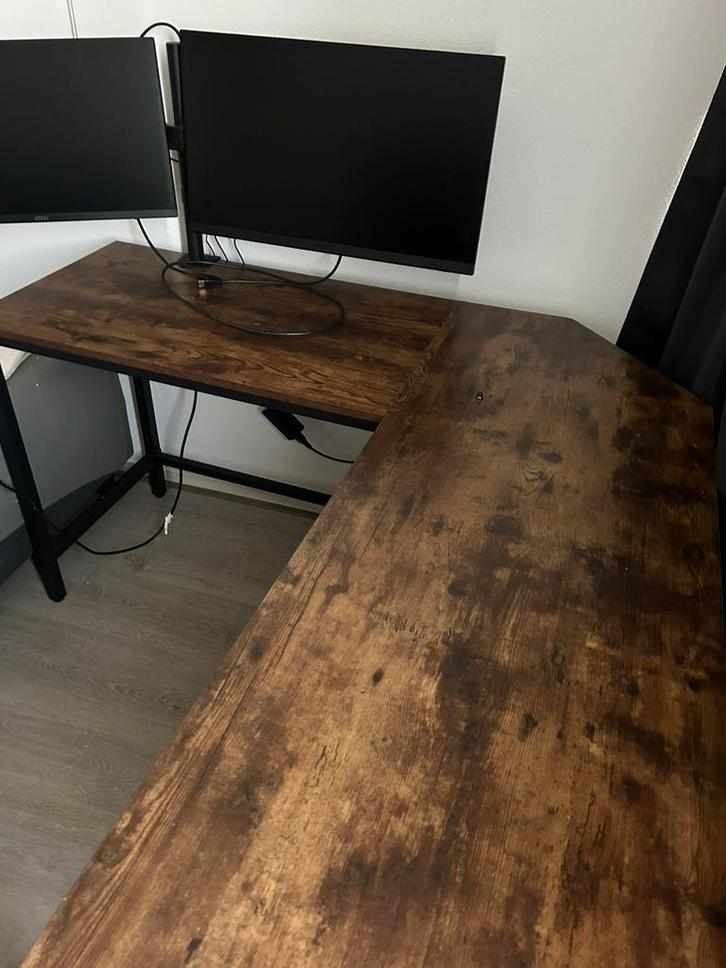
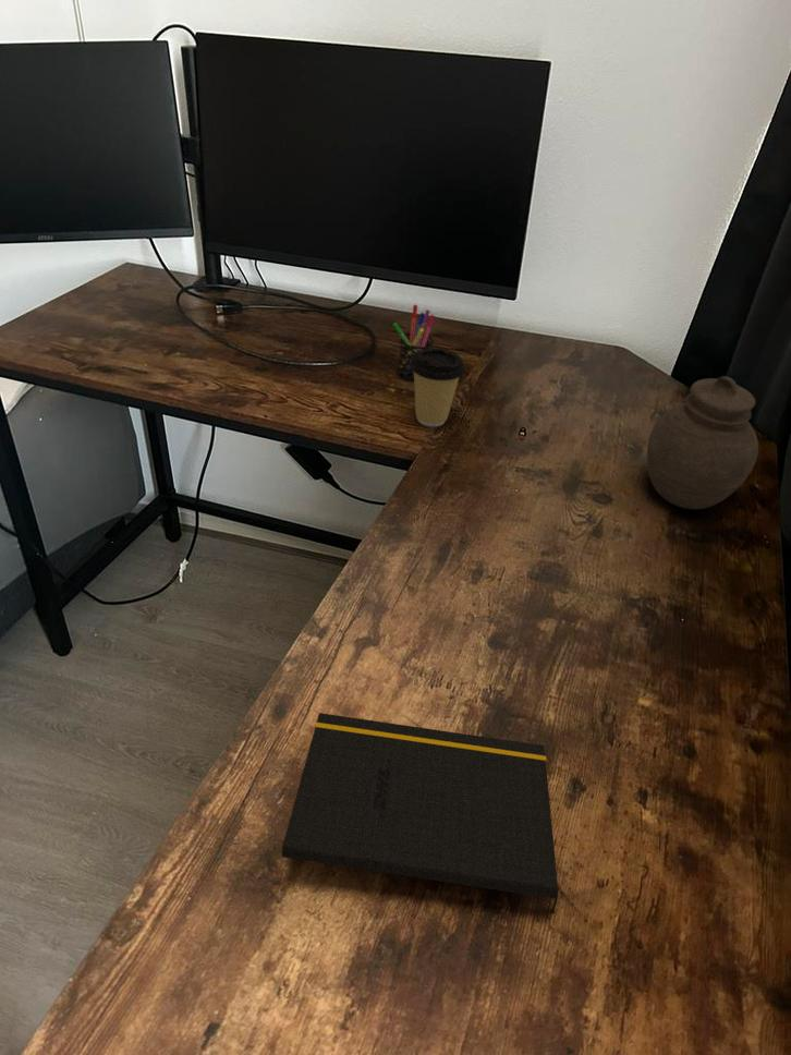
+ notepad [281,712,559,914]
+ pen holder [392,304,436,384]
+ coffee cup [410,347,466,428]
+ jar [646,375,759,510]
